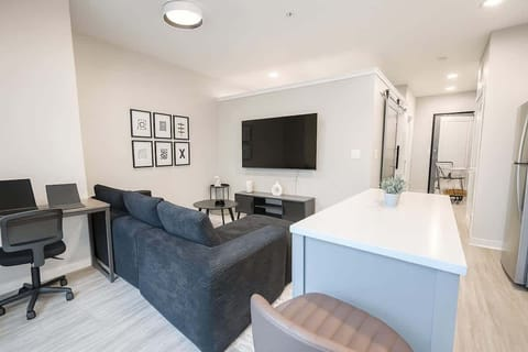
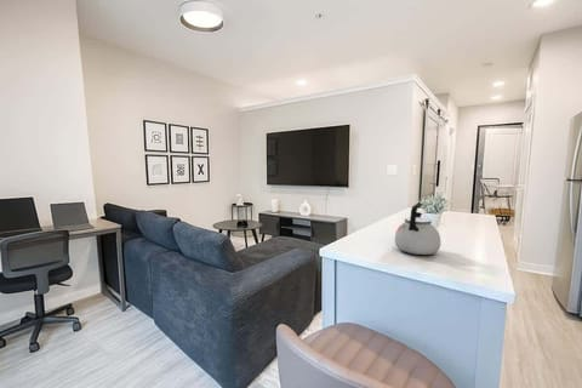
+ kettle [394,201,441,256]
